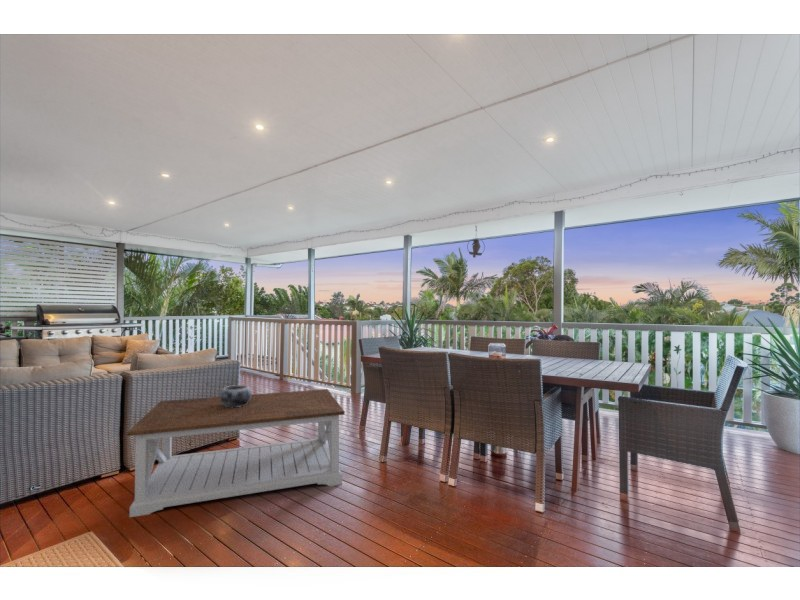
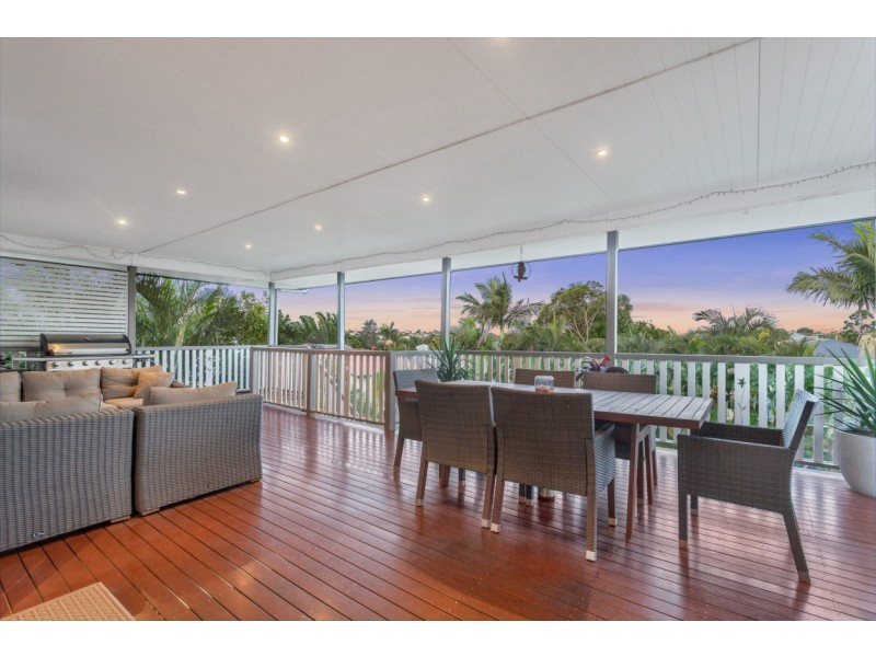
- decorative bowl [219,384,252,408]
- coffee table [126,388,346,518]
